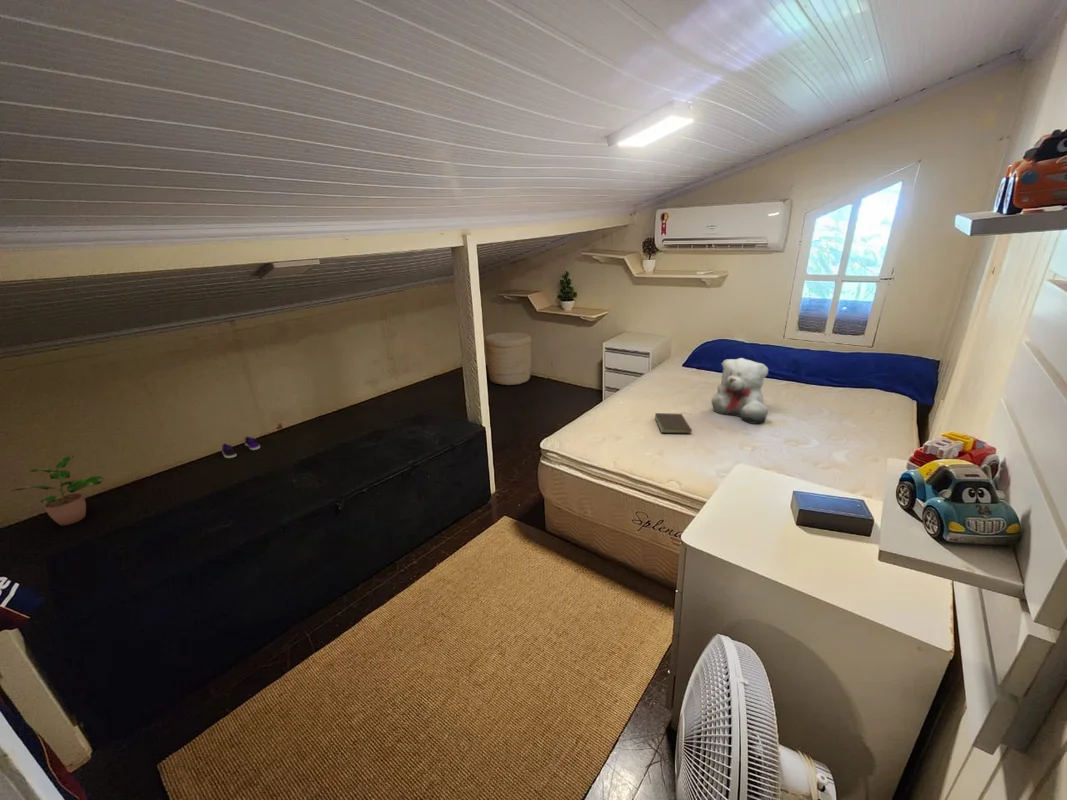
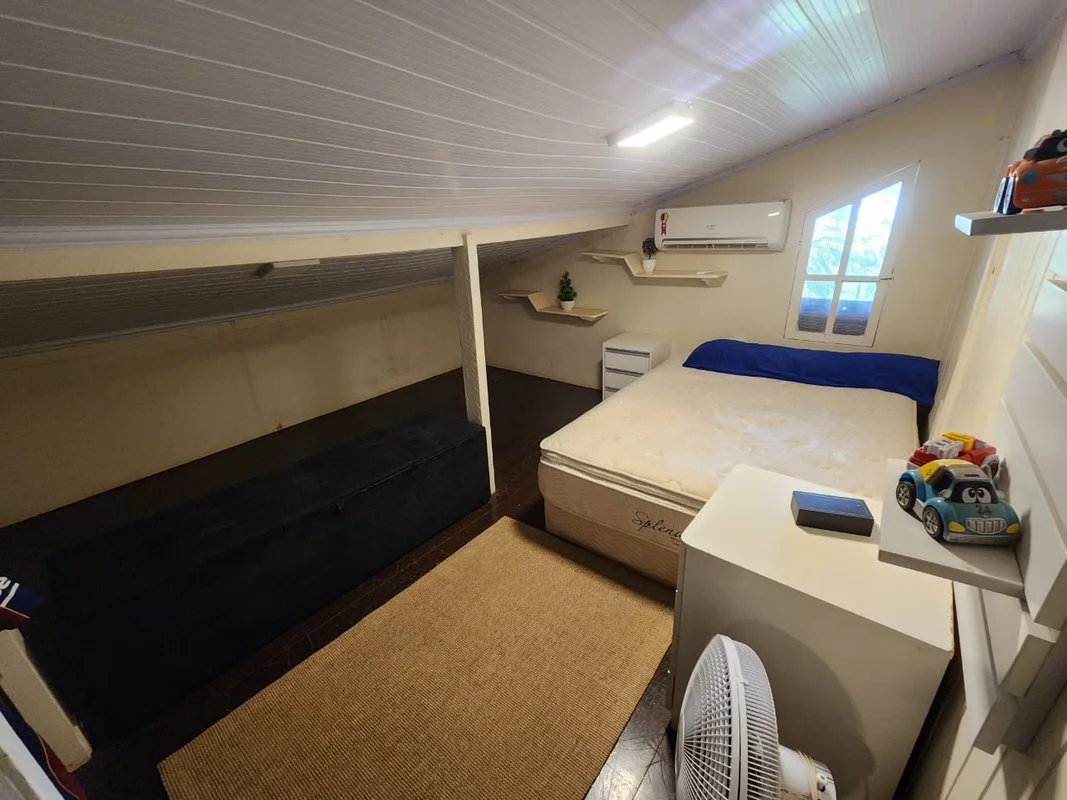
- shoe [221,435,261,459]
- potted plant [10,455,105,526]
- basket [483,332,532,386]
- book [654,412,693,435]
- teddy bear [710,357,769,425]
